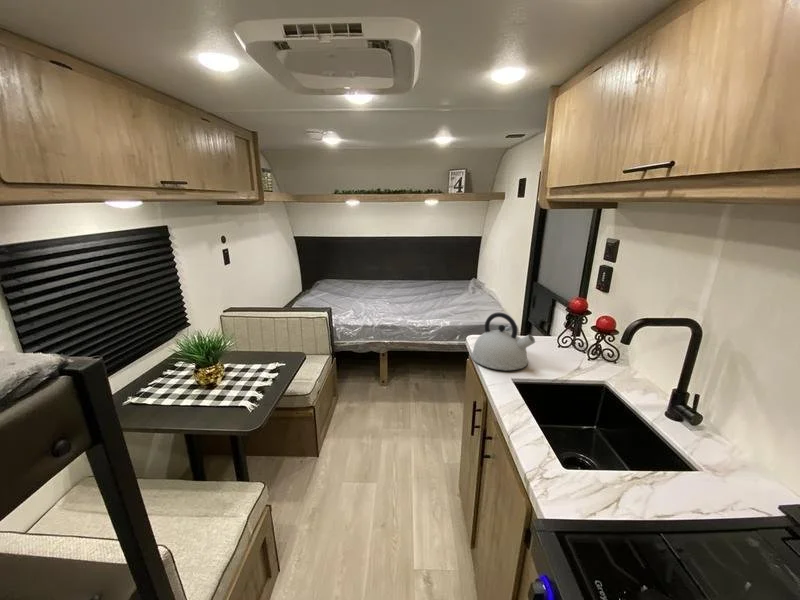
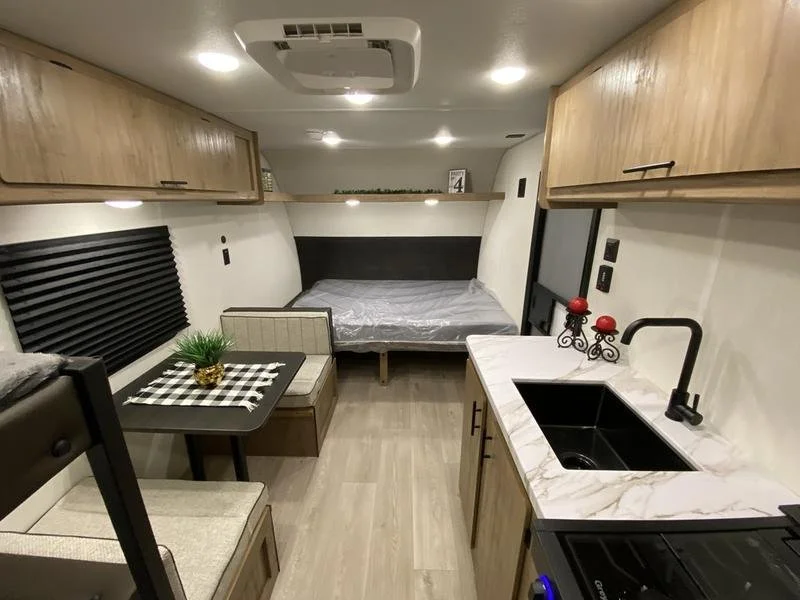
- kettle [470,312,536,371]
